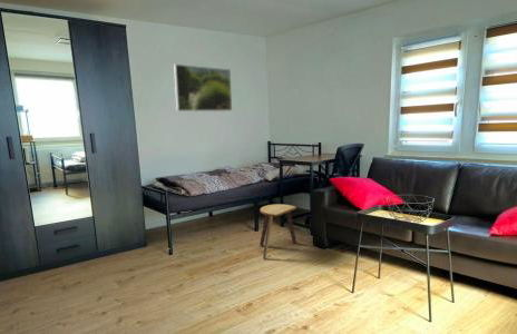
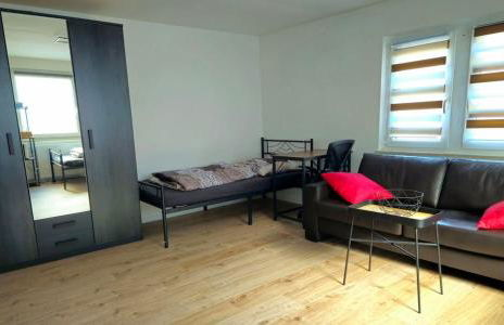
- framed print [173,63,233,112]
- stool [258,203,297,261]
